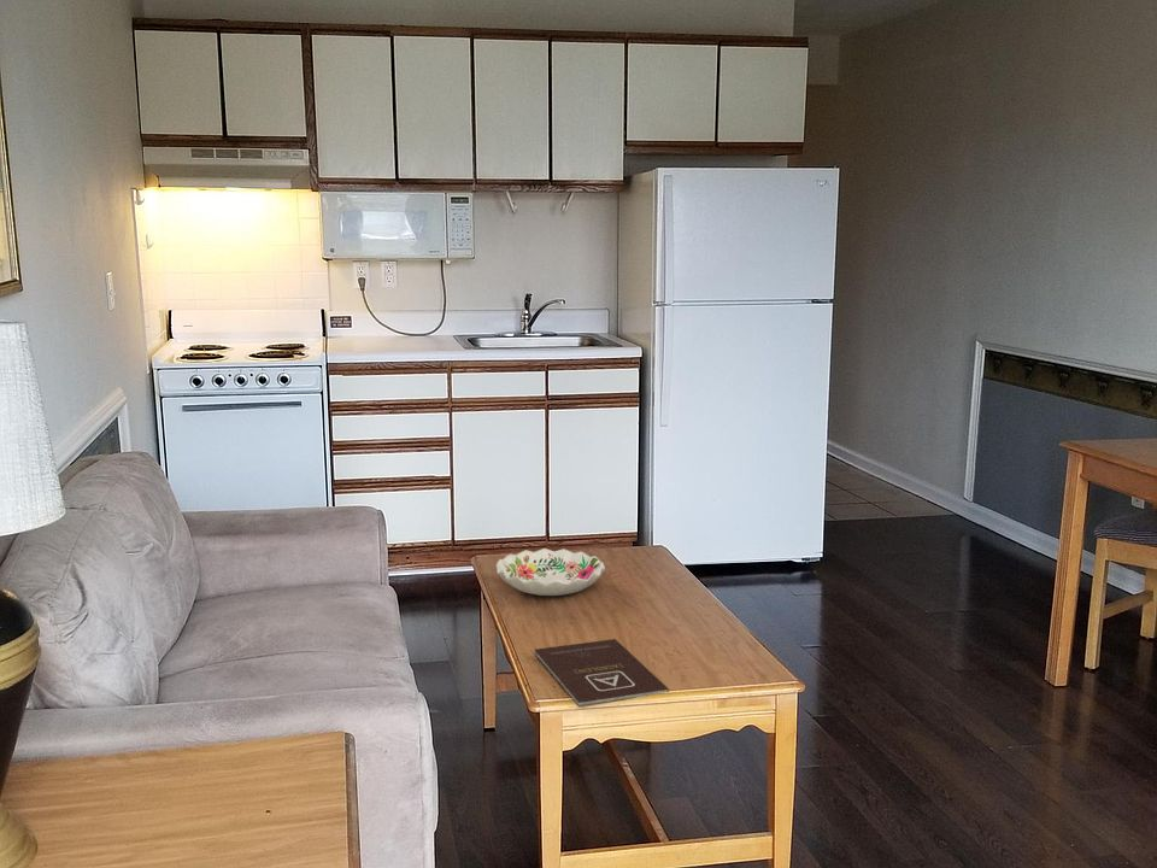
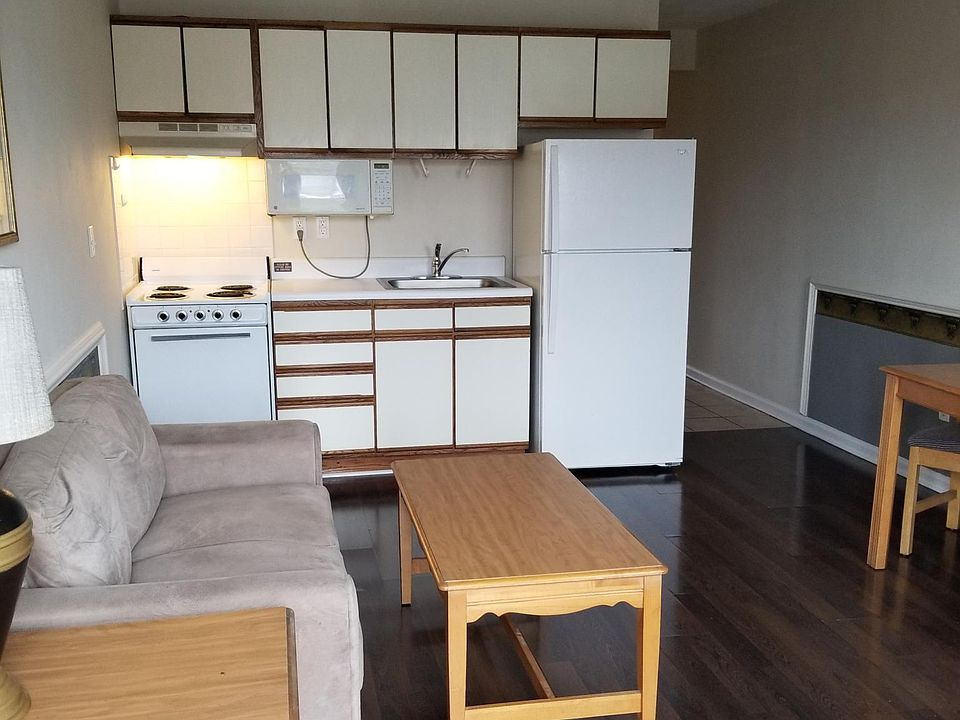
- decorative bowl [494,547,606,597]
- book [534,638,670,708]
